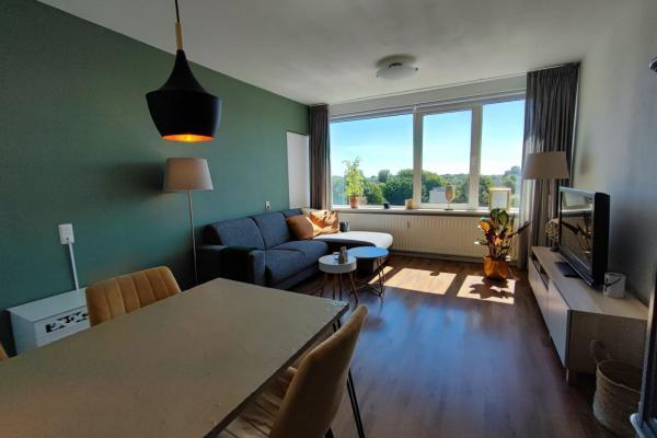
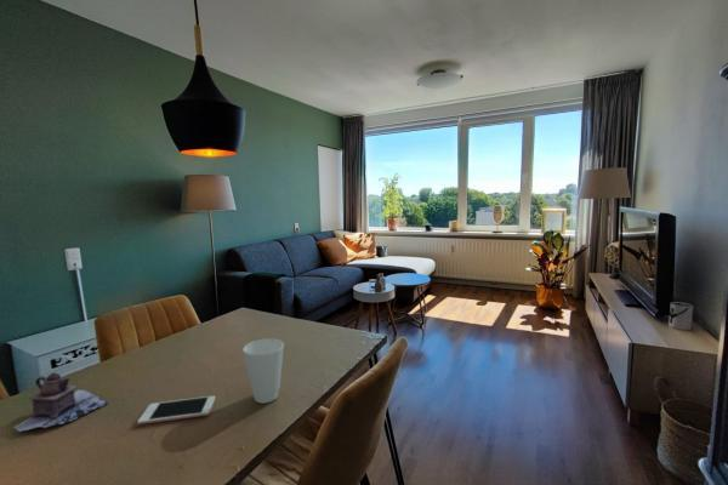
+ cup [241,337,285,405]
+ teapot [12,371,109,433]
+ cell phone [136,395,217,426]
